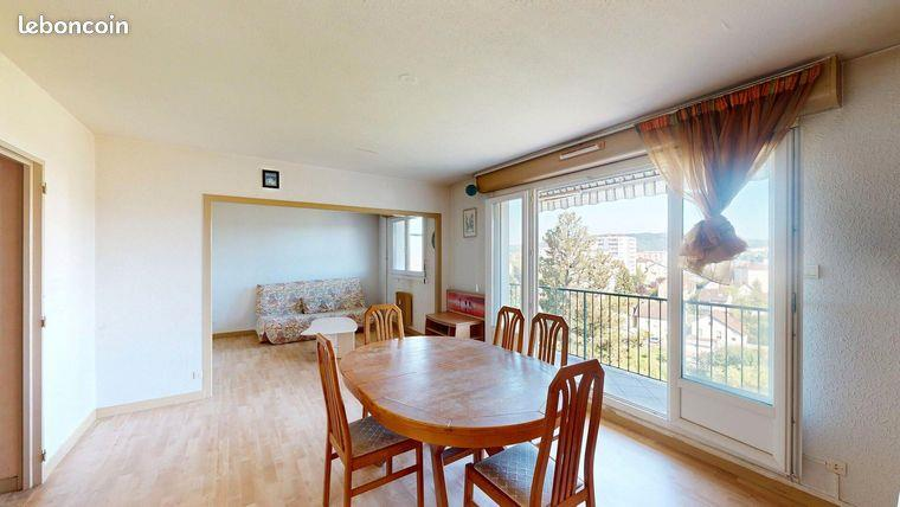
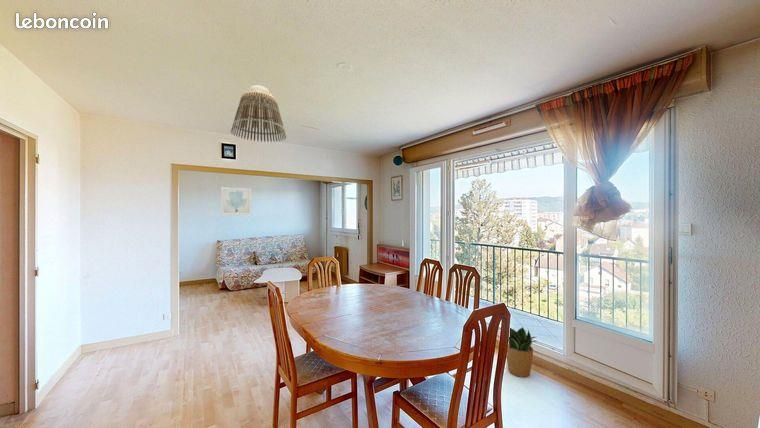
+ wall art [220,186,252,216]
+ lamp shade [230,84,287,143]
+ potted plant [506,326,538,378]
